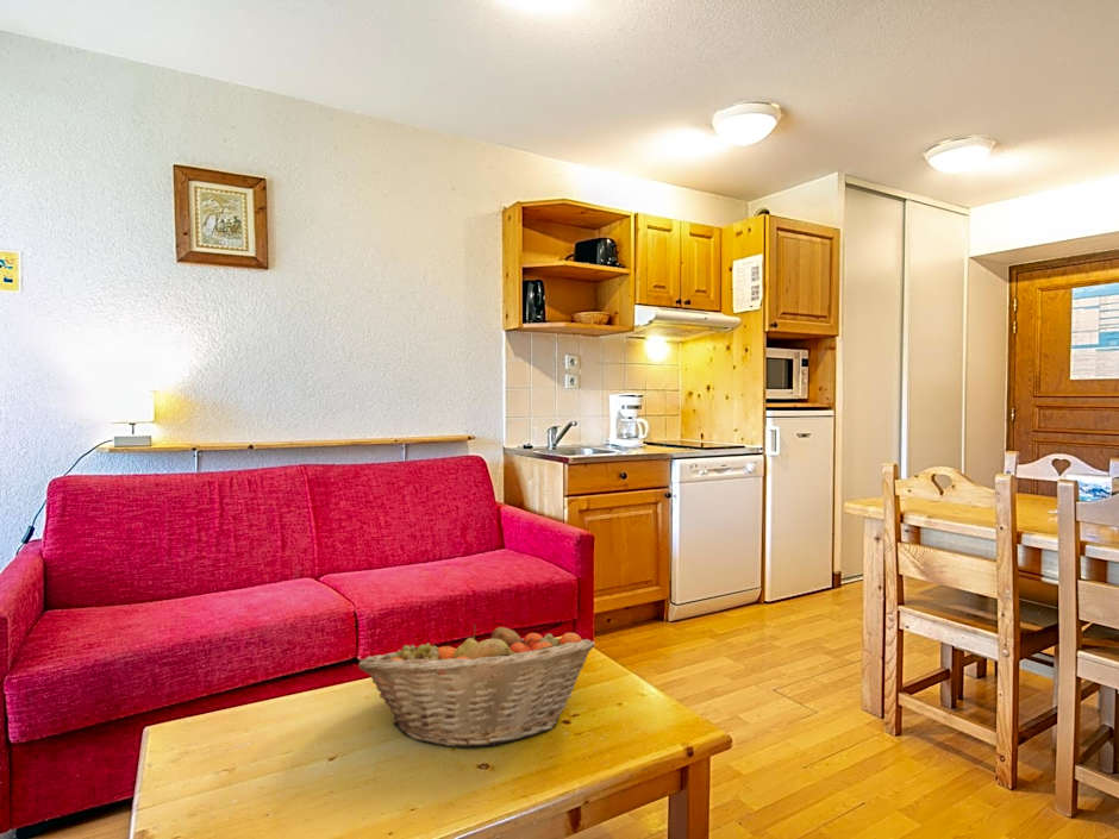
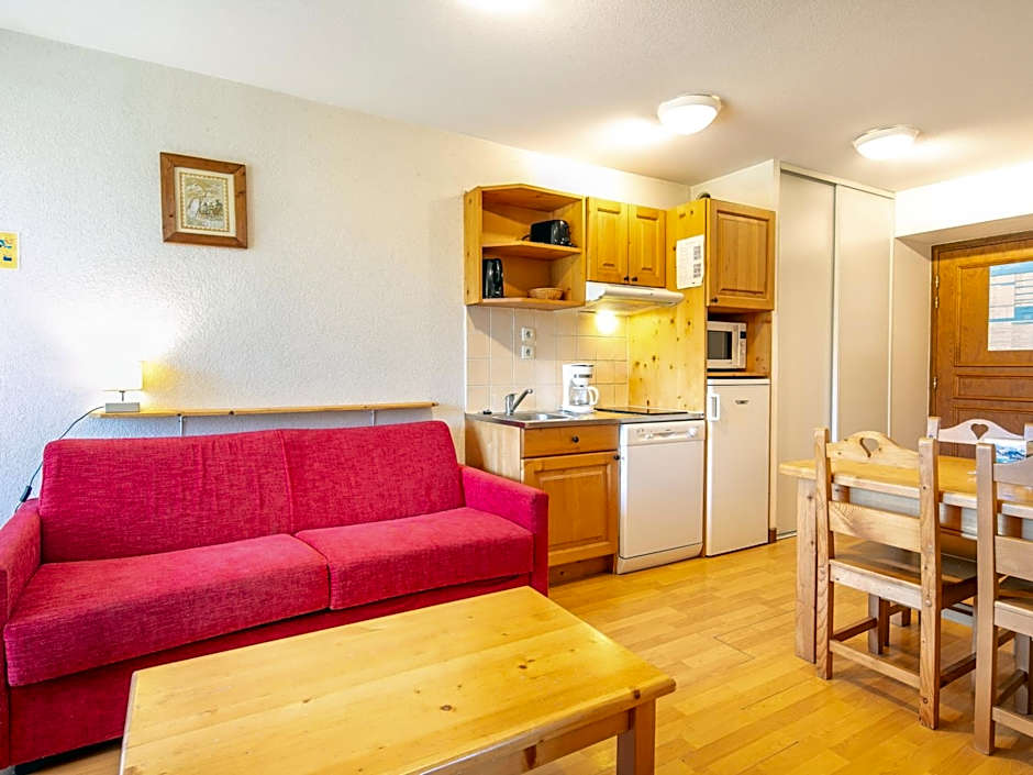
- fruit basket [357,624,596,749]
